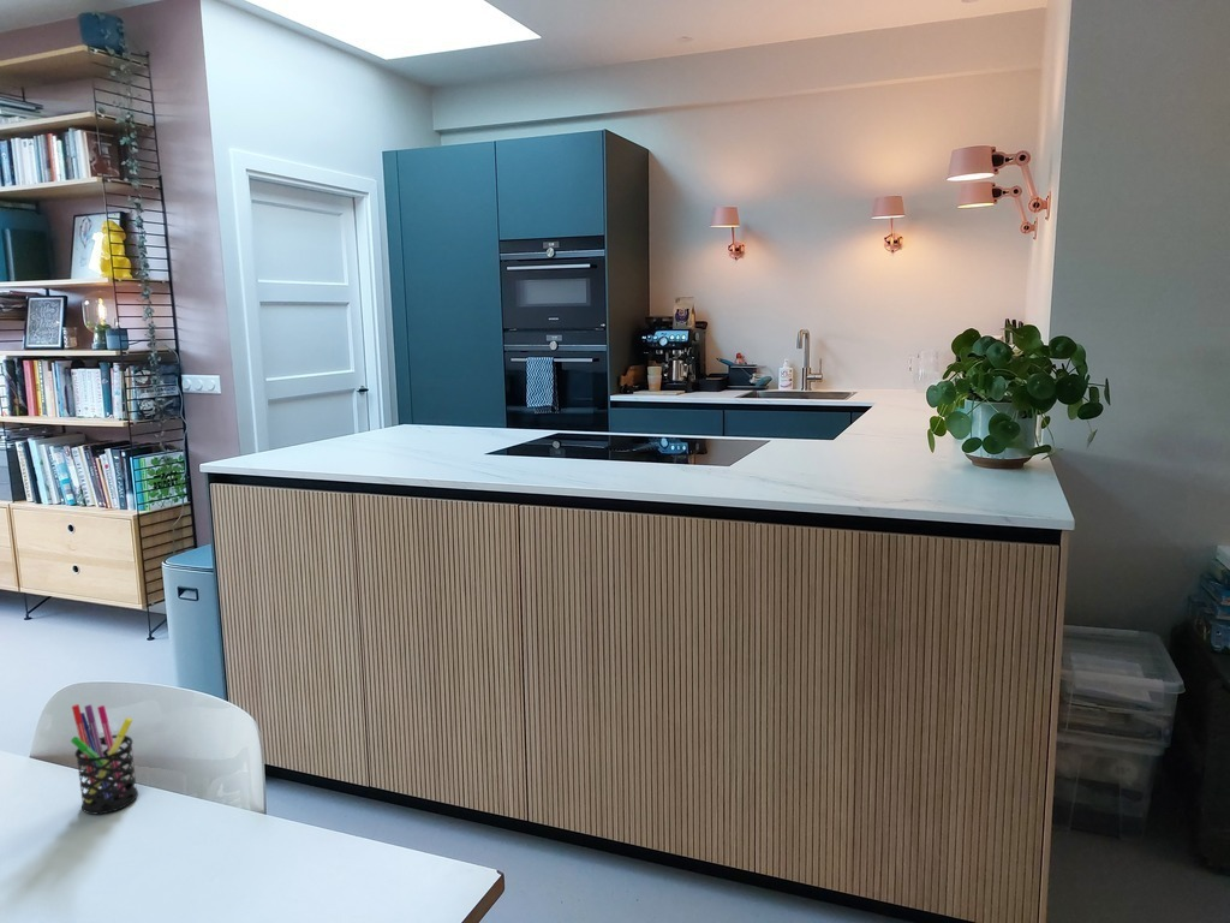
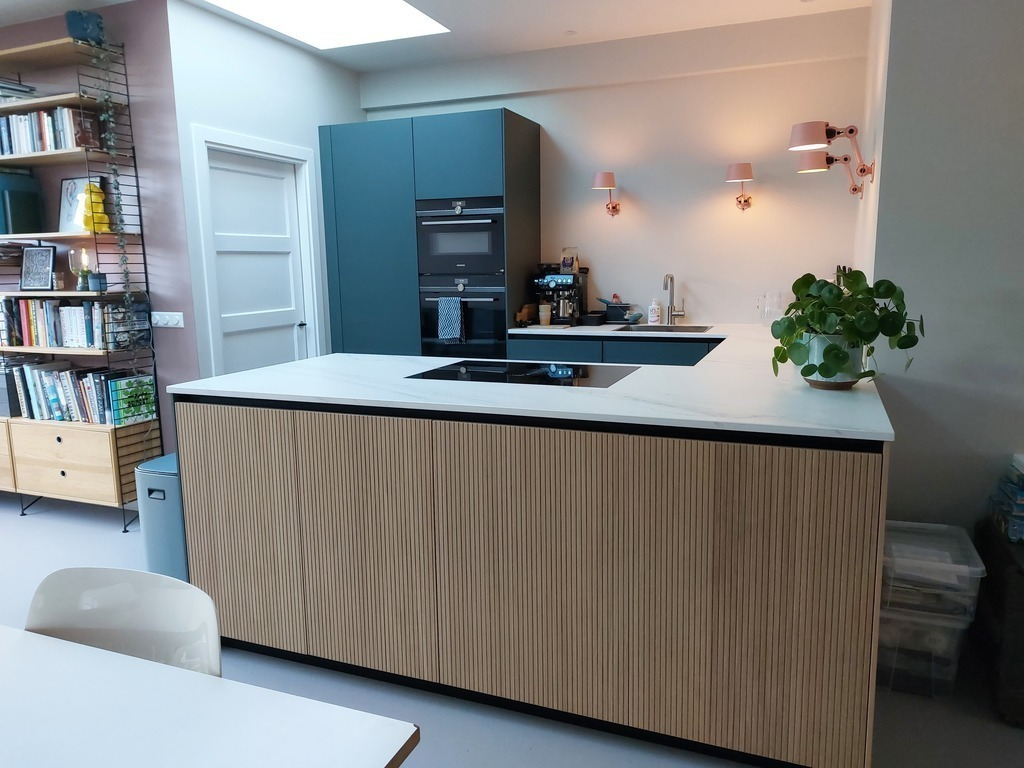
- pen holder [70,703,139,815]
